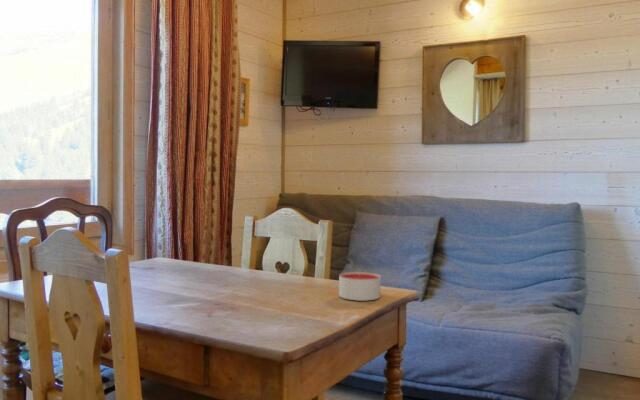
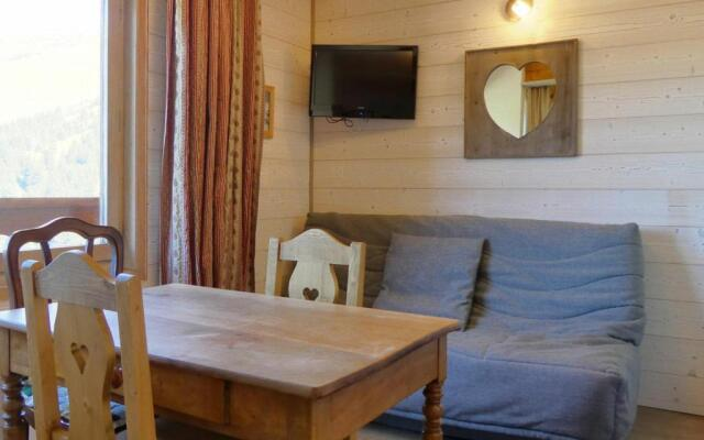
- candle [338,271,382,302]
